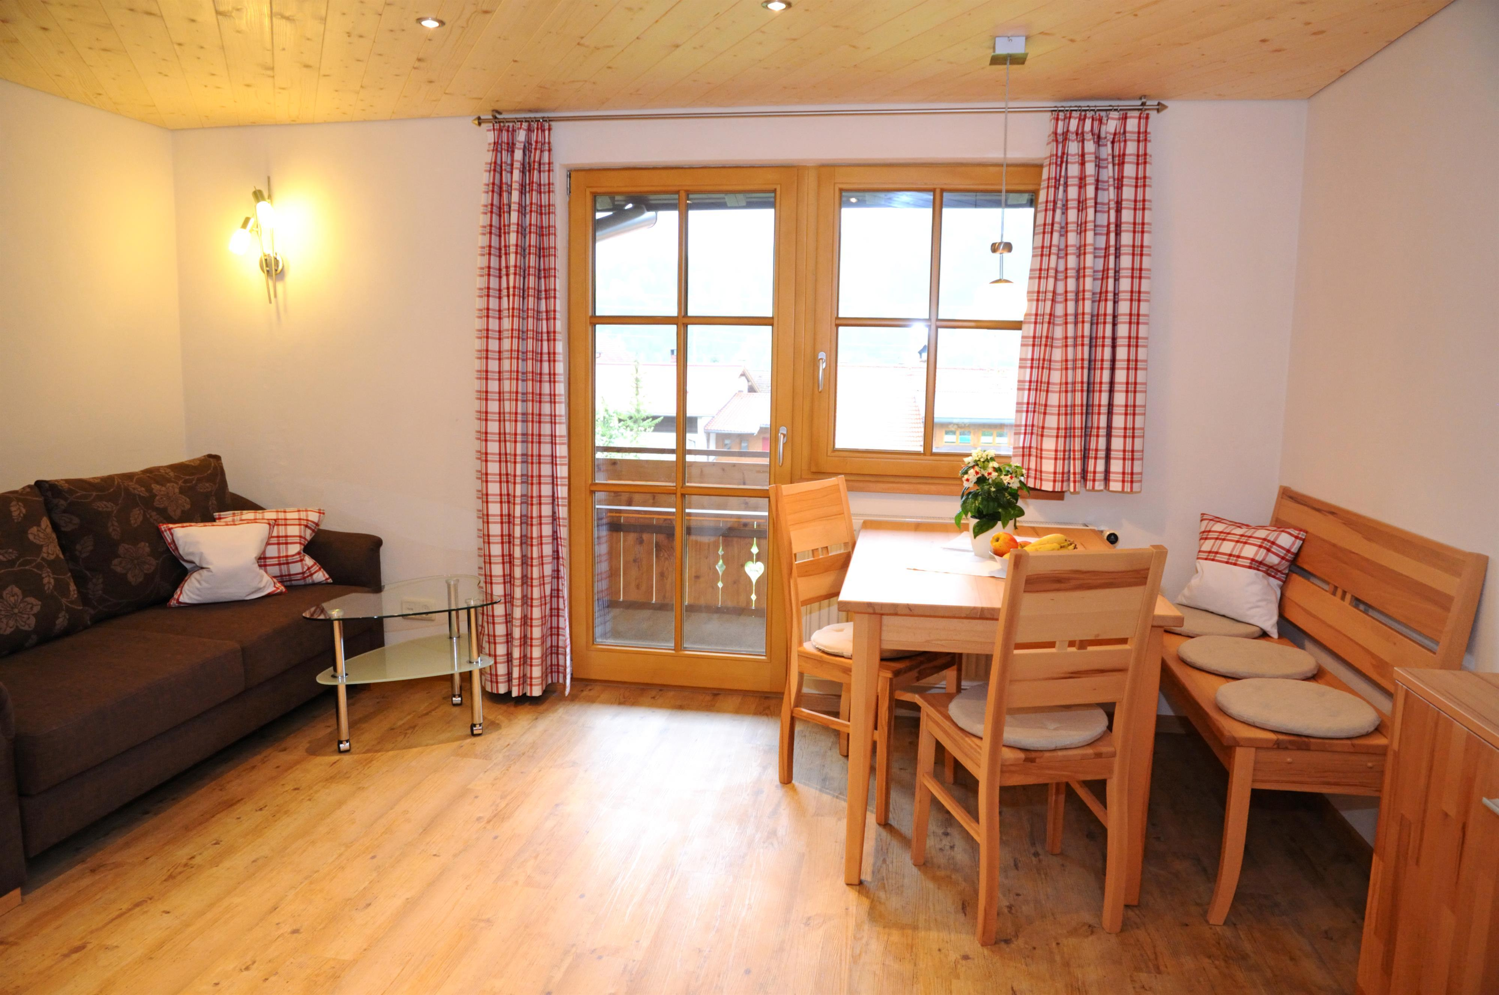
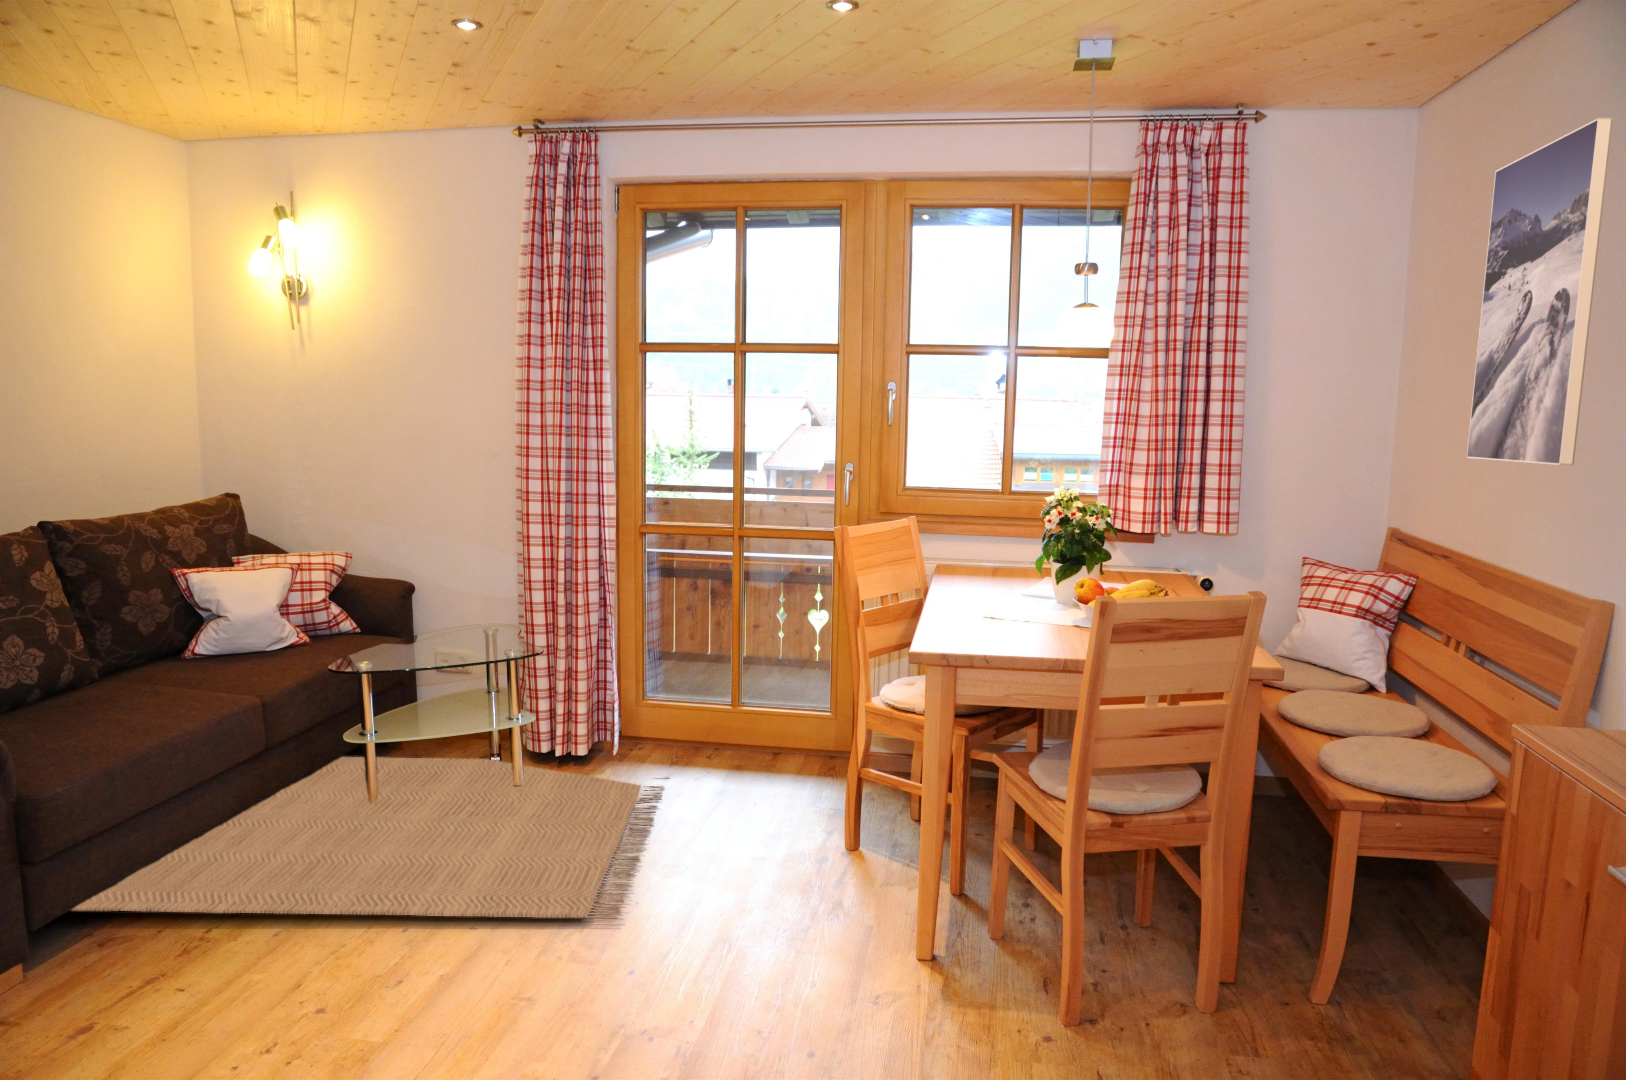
+ rug [70,757,673,918]
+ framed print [1466,117,1614,465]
